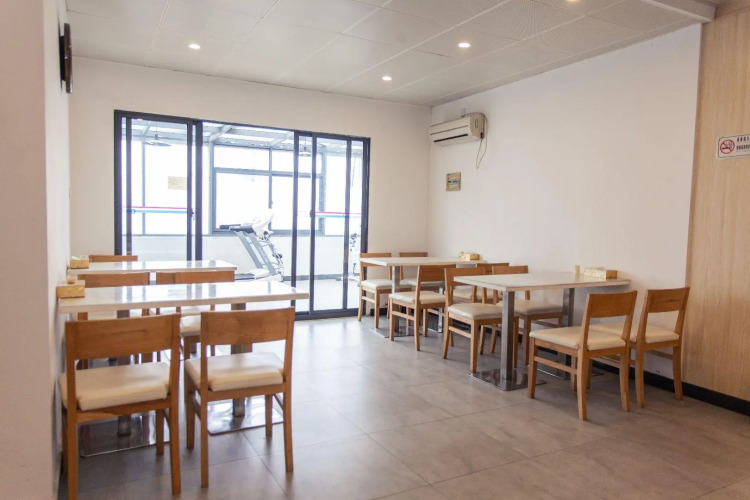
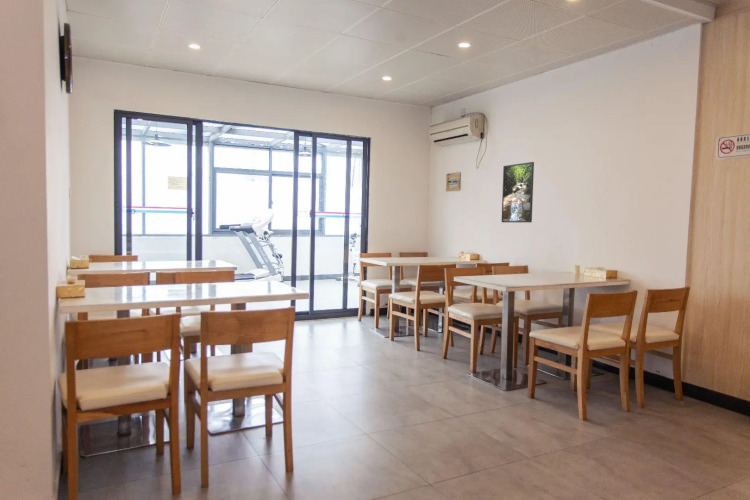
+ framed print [501,161,535,223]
